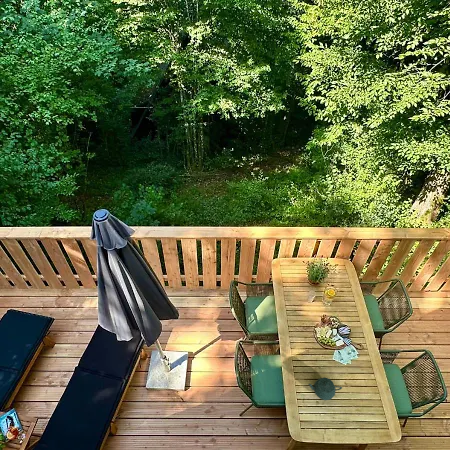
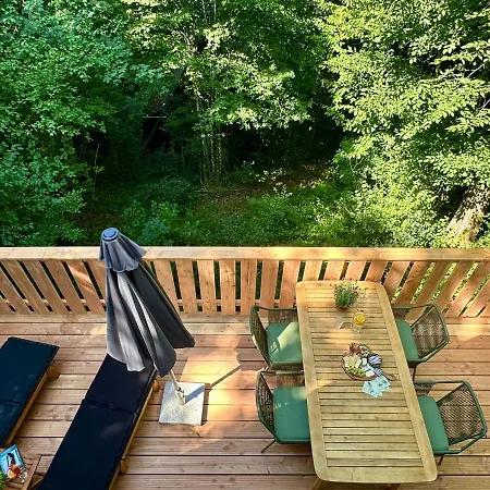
- teapot [307,377,343,401]
